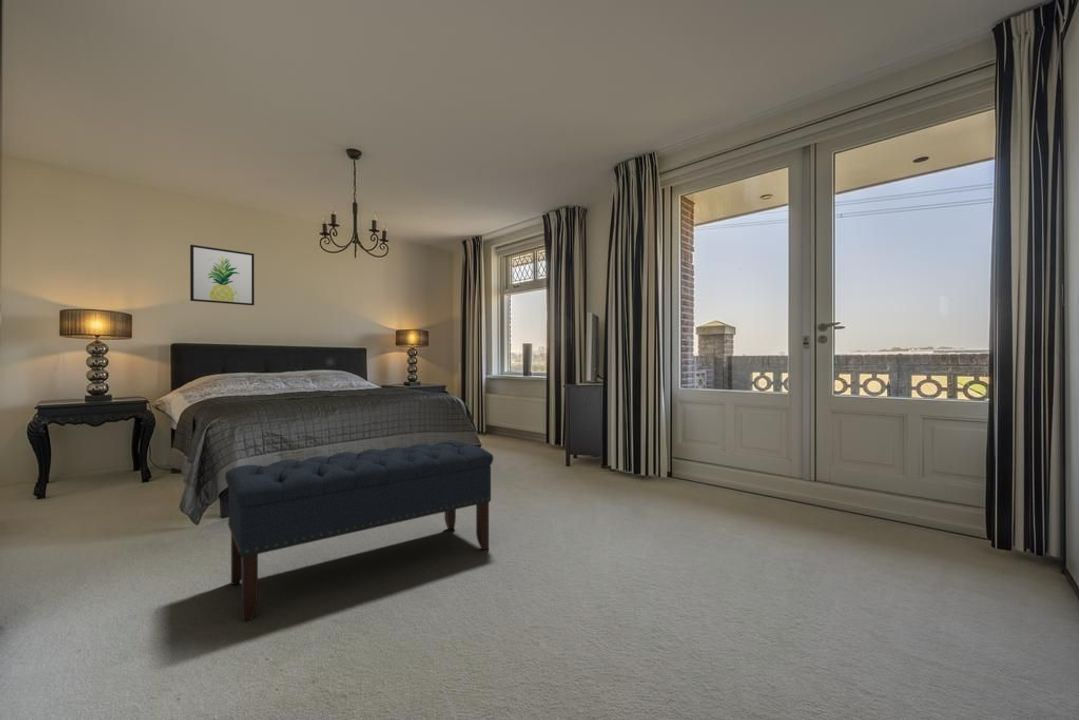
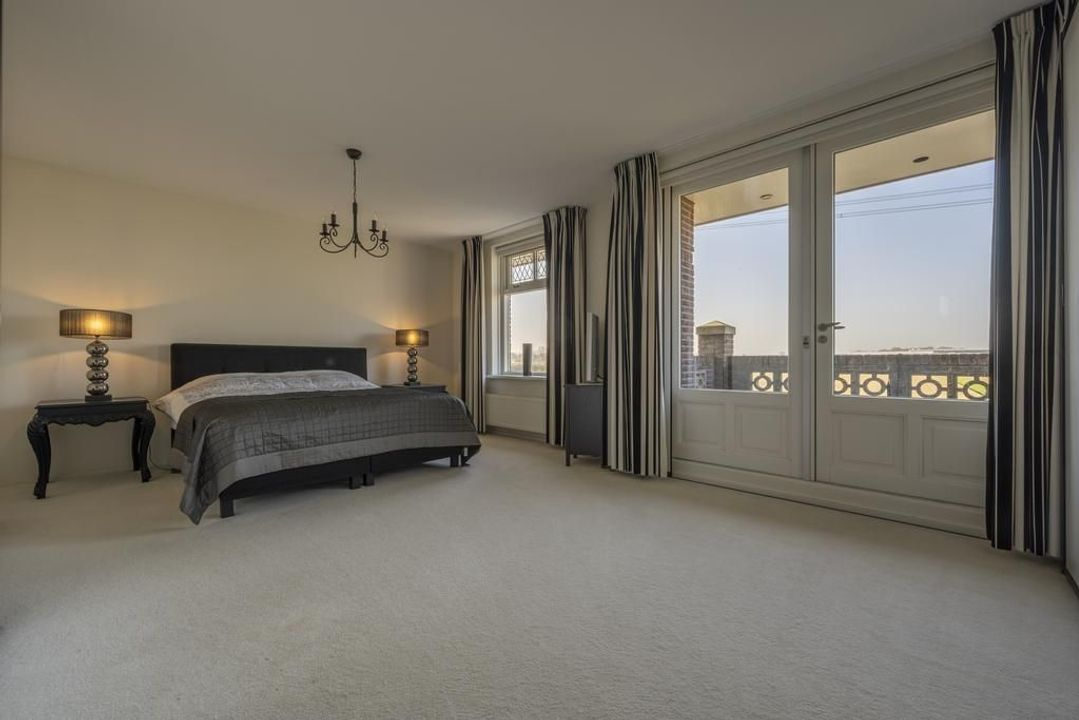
- bench [224,439,494,623]
- wall art [189,244,255,306]
